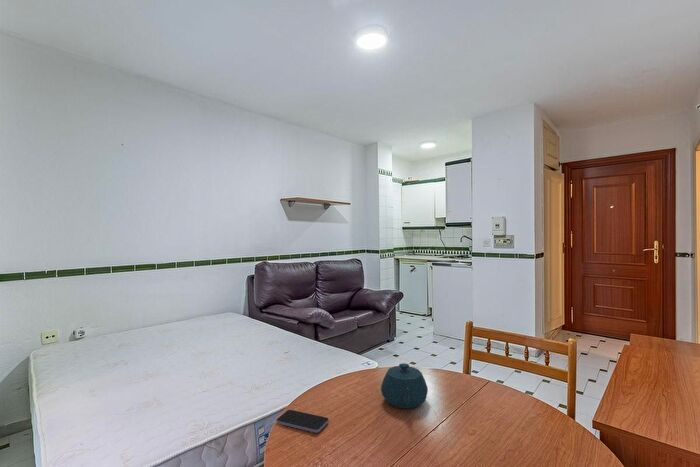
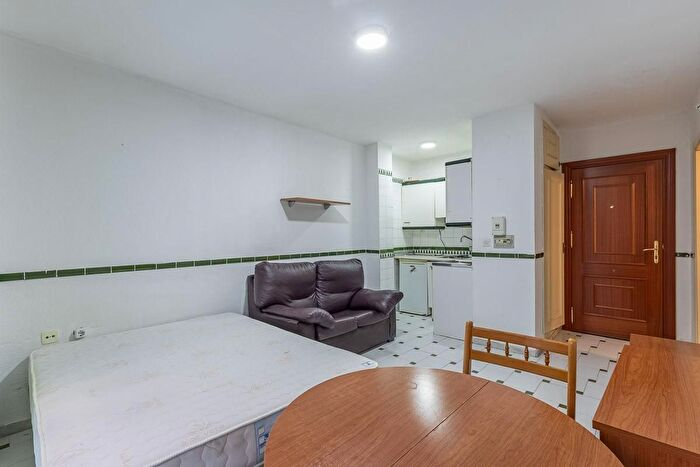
- teapot [380,362,429,410]
- smartphone [275,409,330,434]
